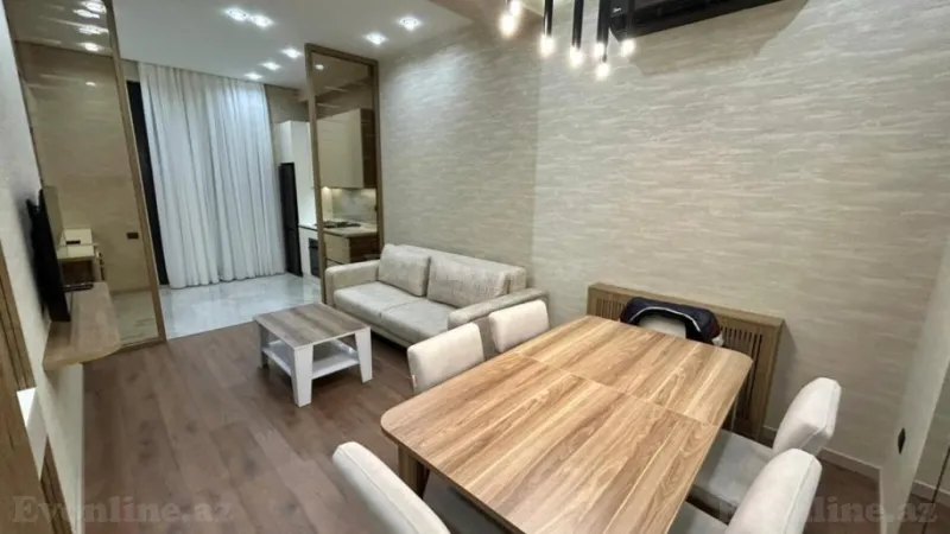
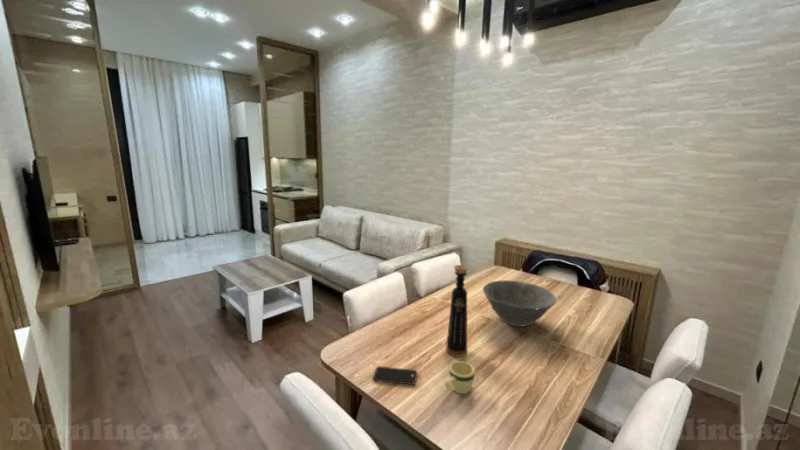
+ bottle [445,264,469,358]
+ smartphone [372,365,418,386]
+ bowl [482,279,557,328]
+ mug [444,360,476,395]
